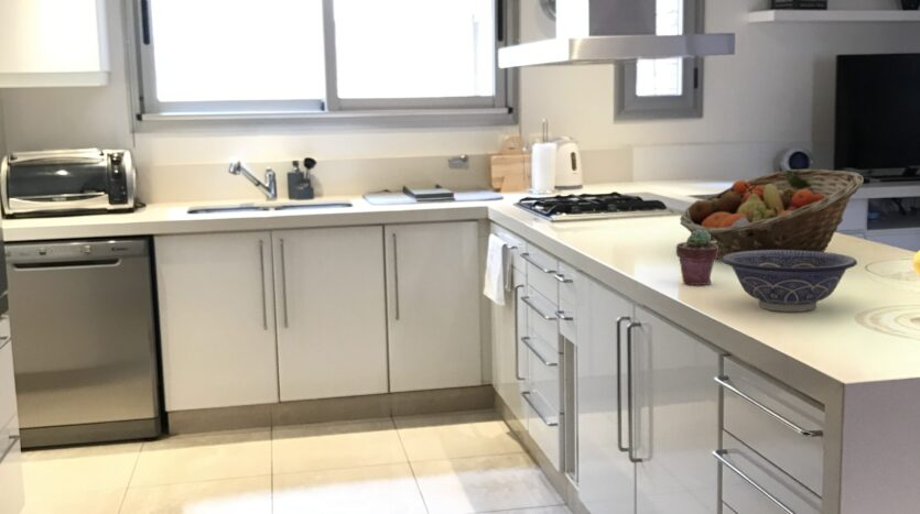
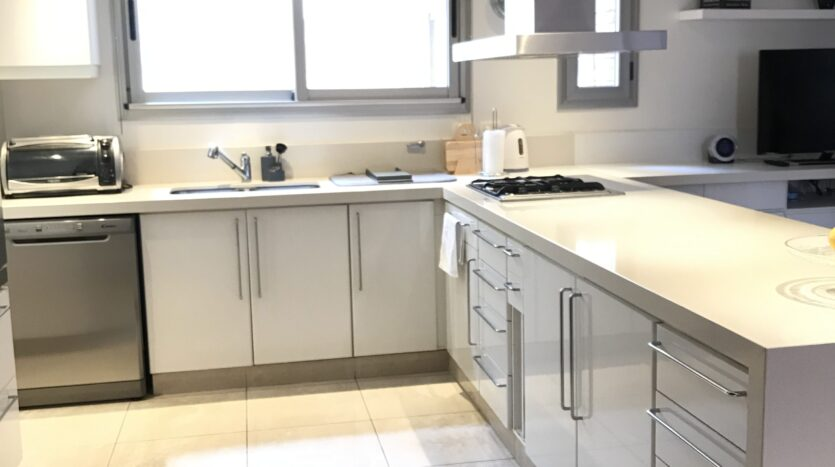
- decorative bowl [722,250,858,313]
- potted succulent [675,230,718,286]
- fruit basket [679,168,865,262]
